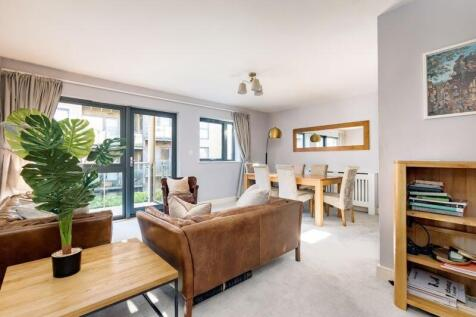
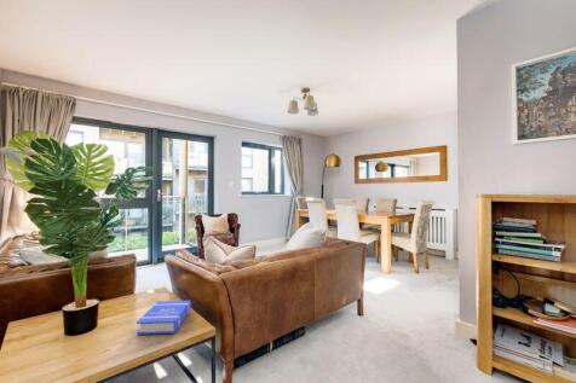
+ book [136,300,192,336]
